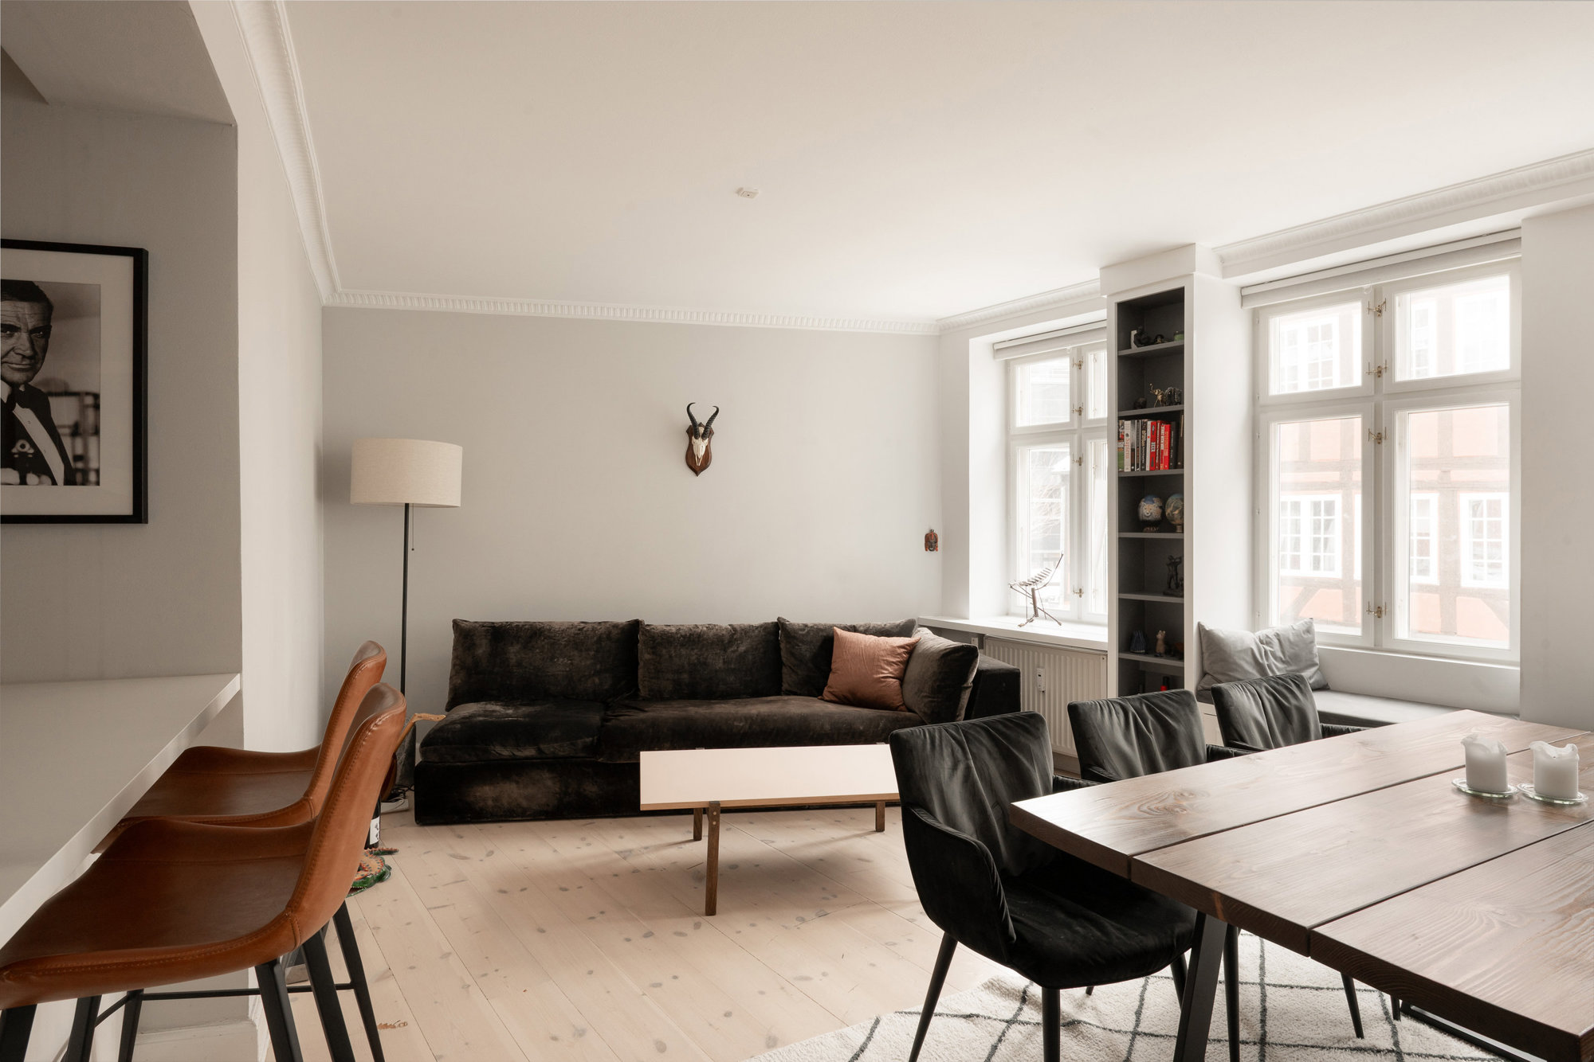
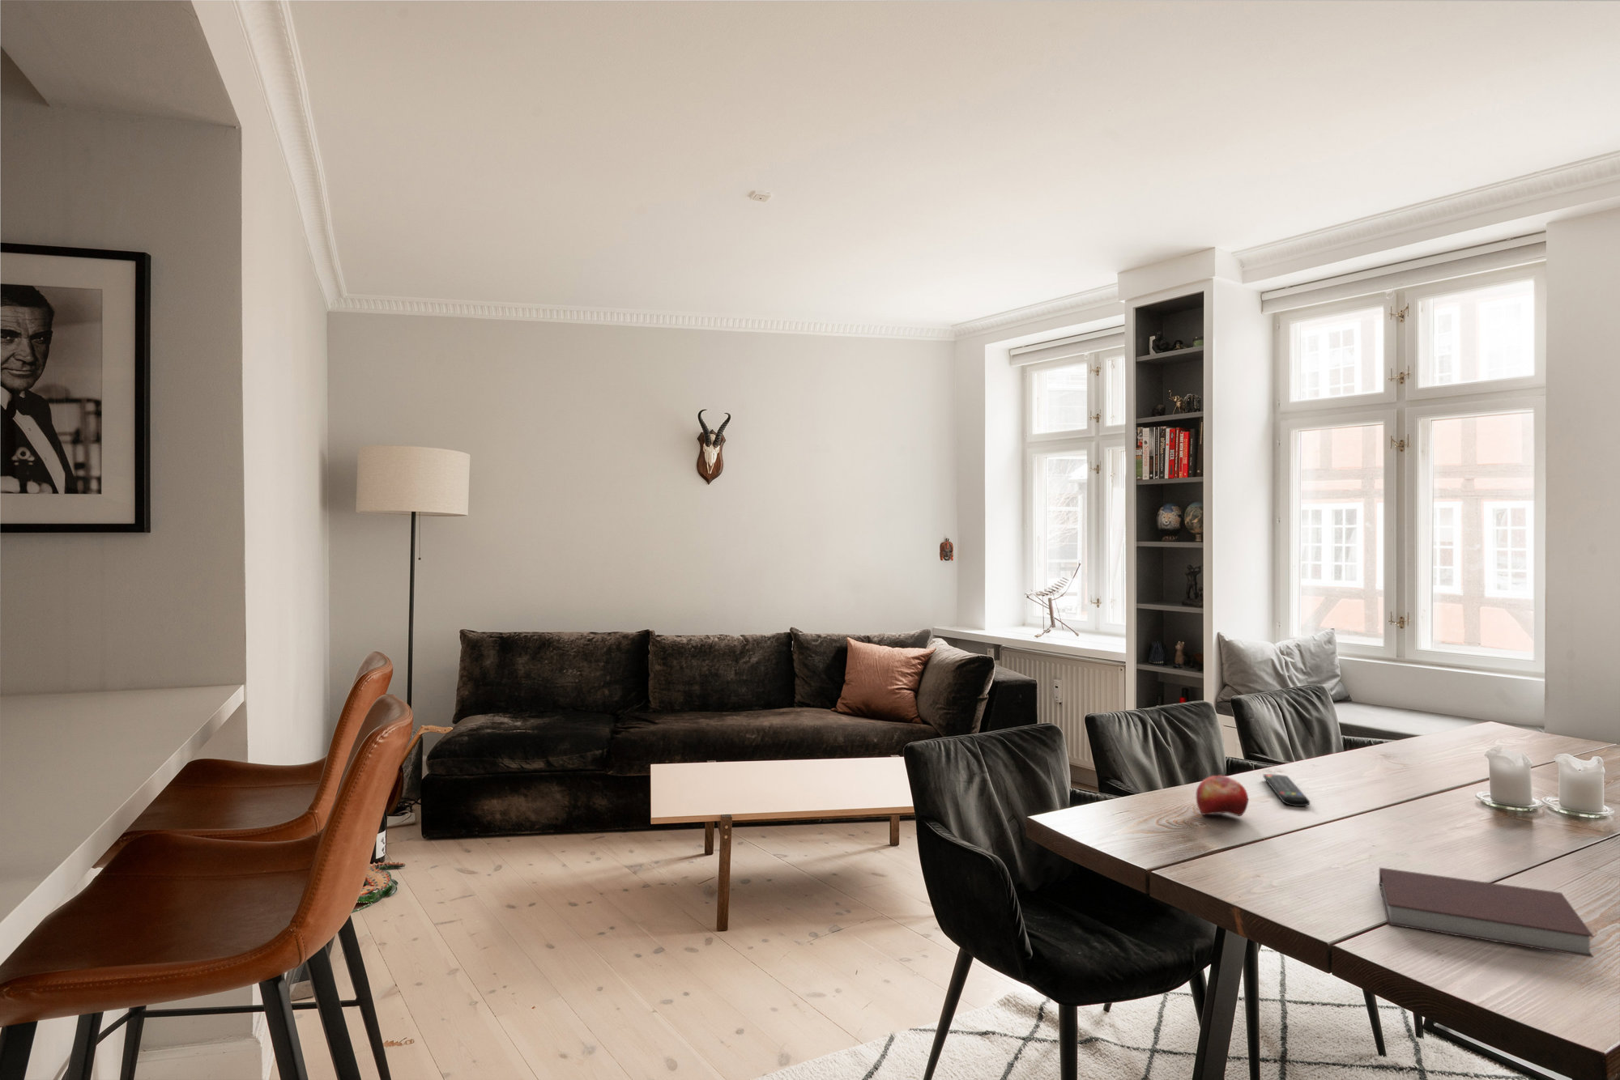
+ fruit [1196,775,1249,817]
+ notebook [1379,867,1595,958]
+ remote control [1263,773,1310,808]
